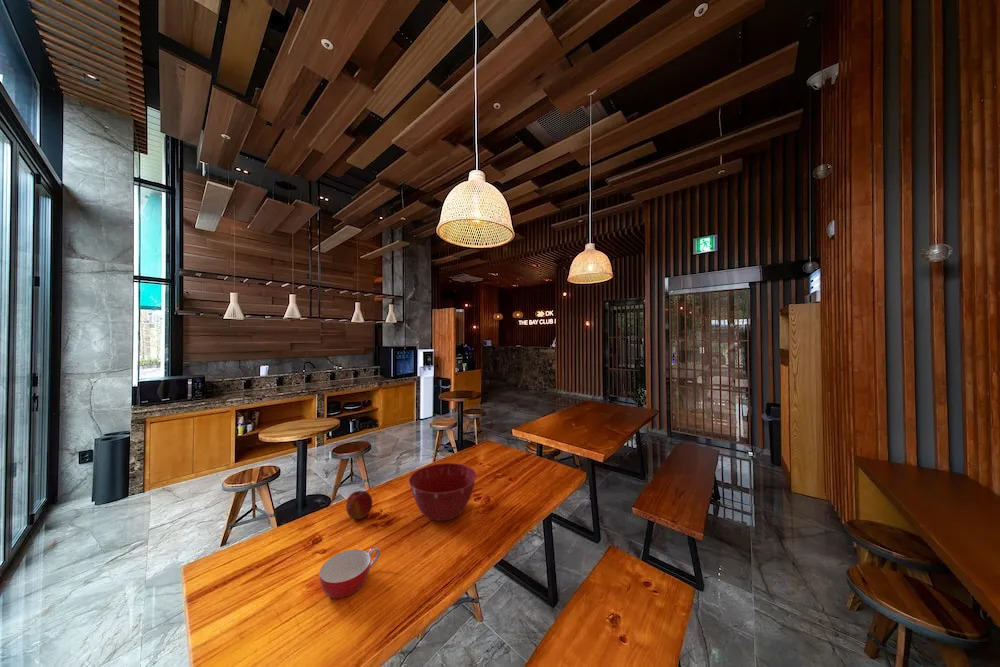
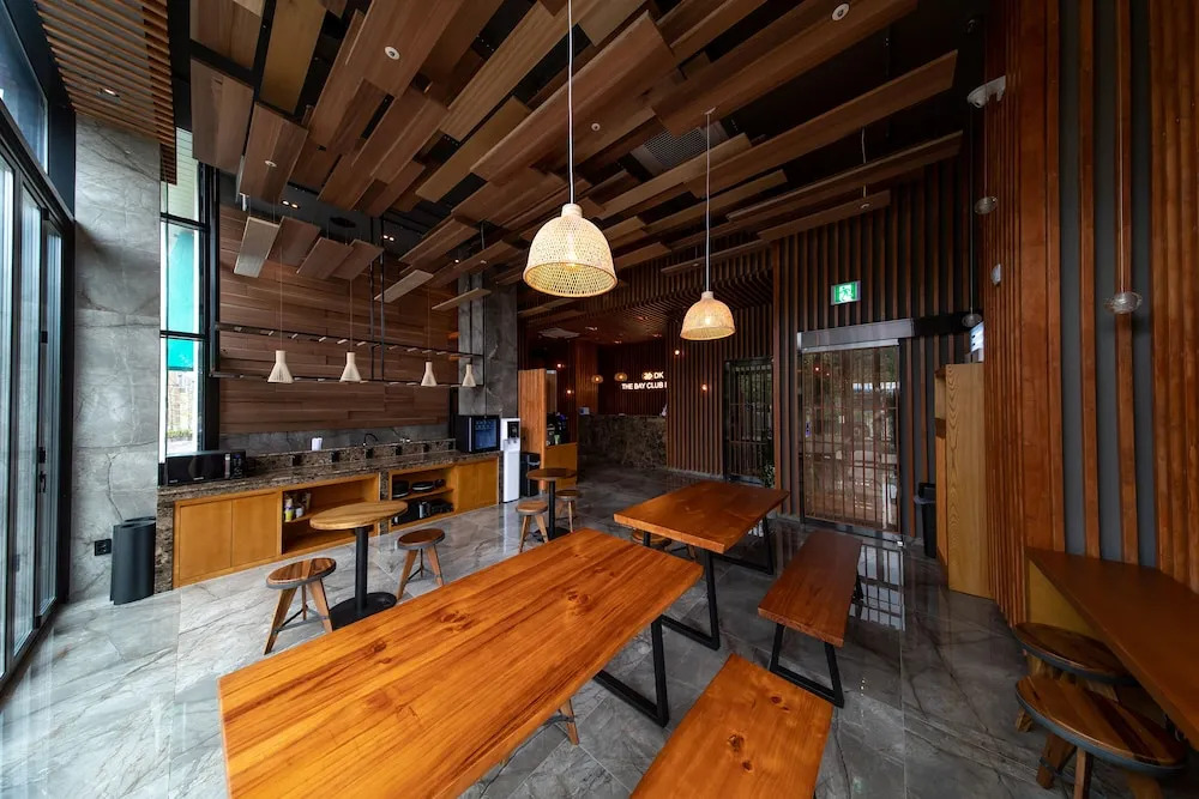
- apple [345,490,373,520]
- mixing bowl [408,462,478,522]
- bowl [318,546,381,599]
